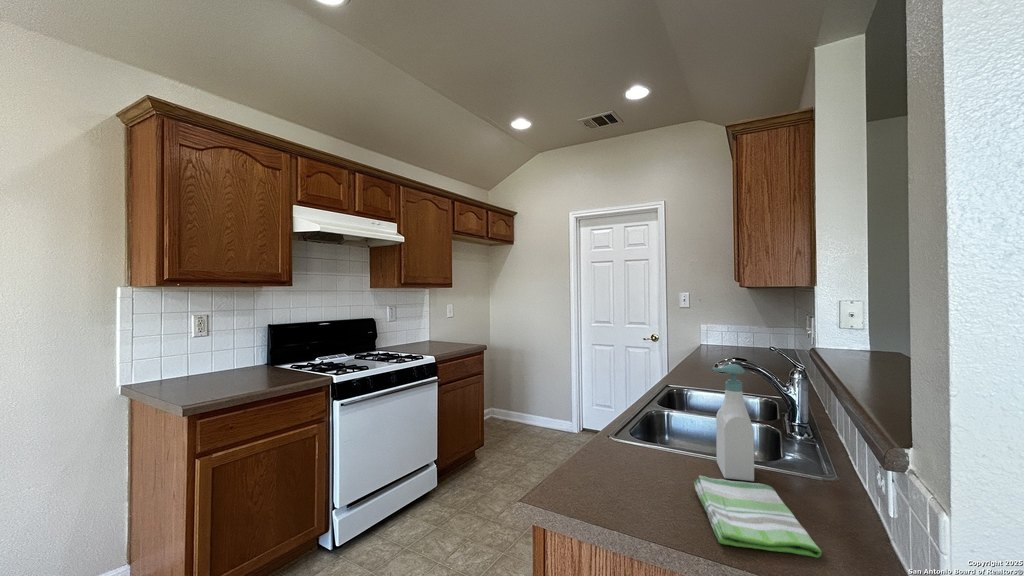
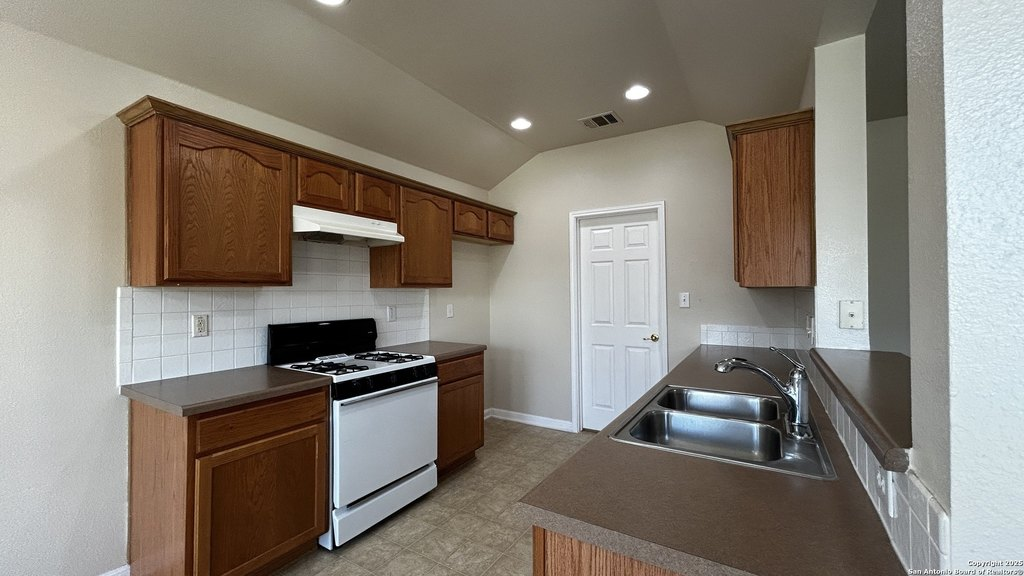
- soap bottle [711,363,755,482]
- dish towel [693,475,823,559]
